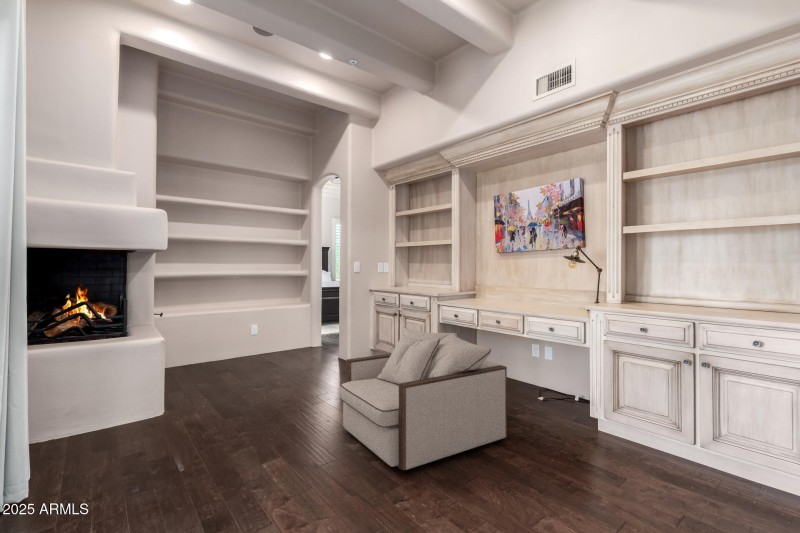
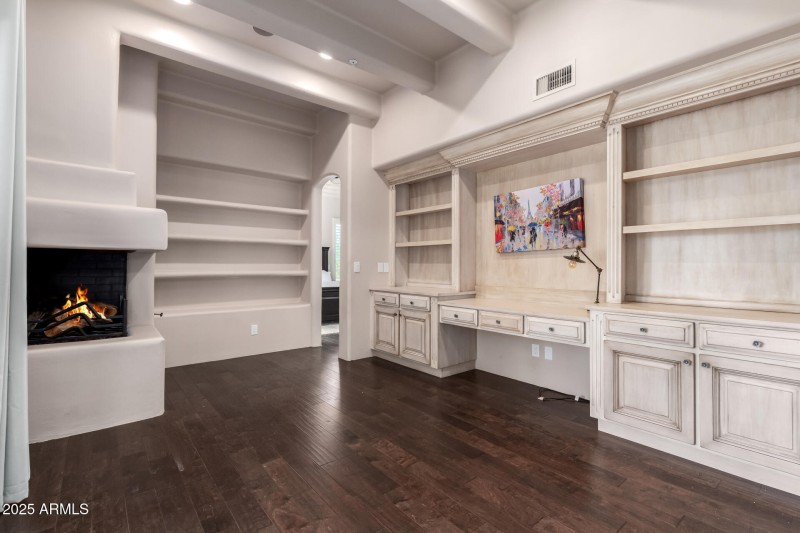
- armchair [339,327,508,471]
